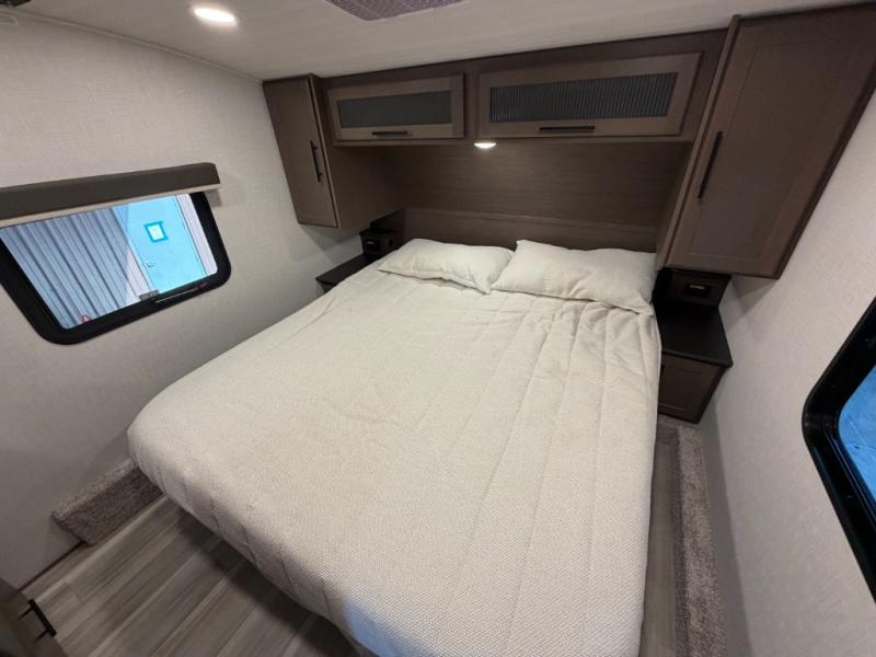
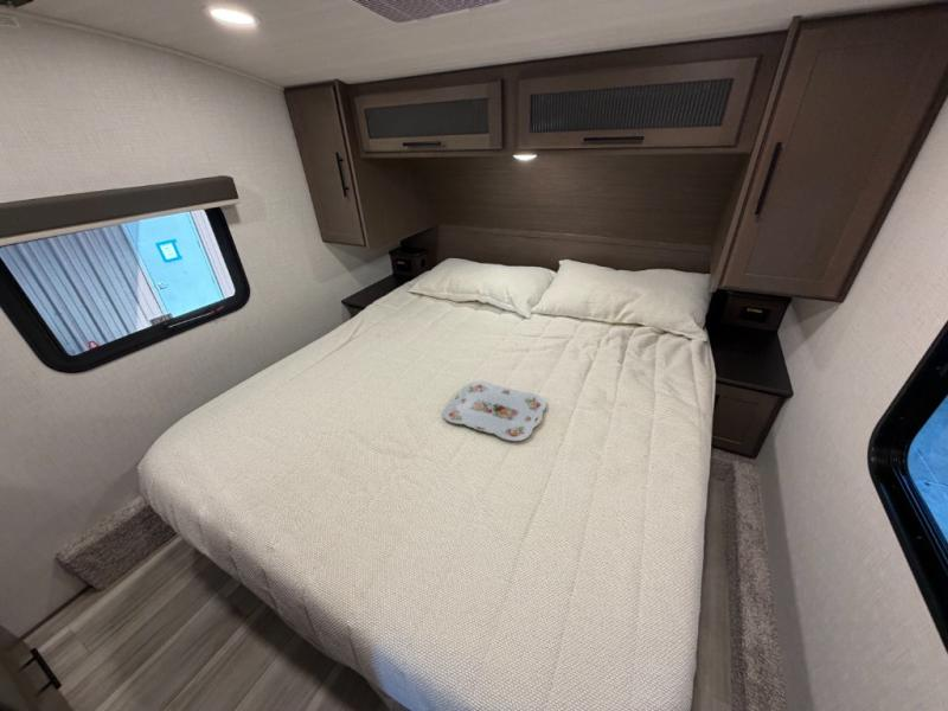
+ serving tray [441,380,547,442]
